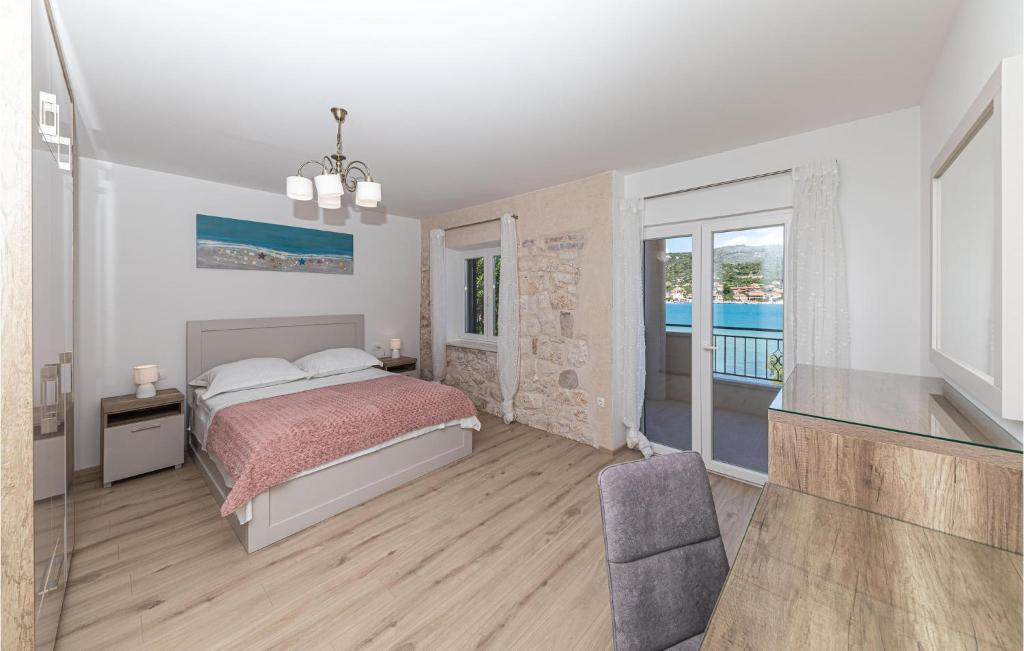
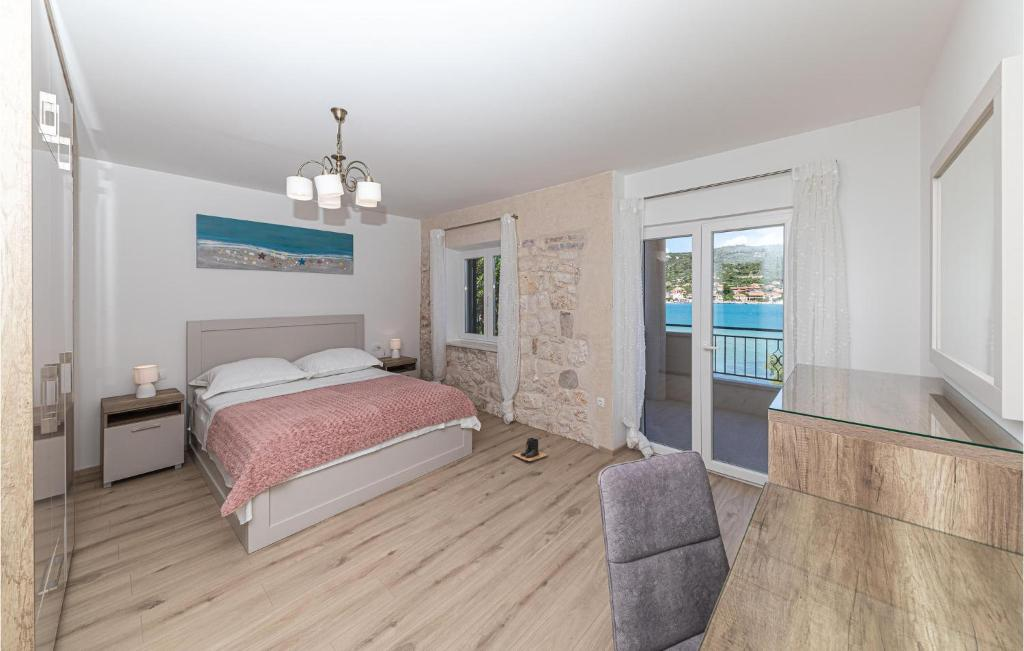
+ boots [512,437,549,462]
